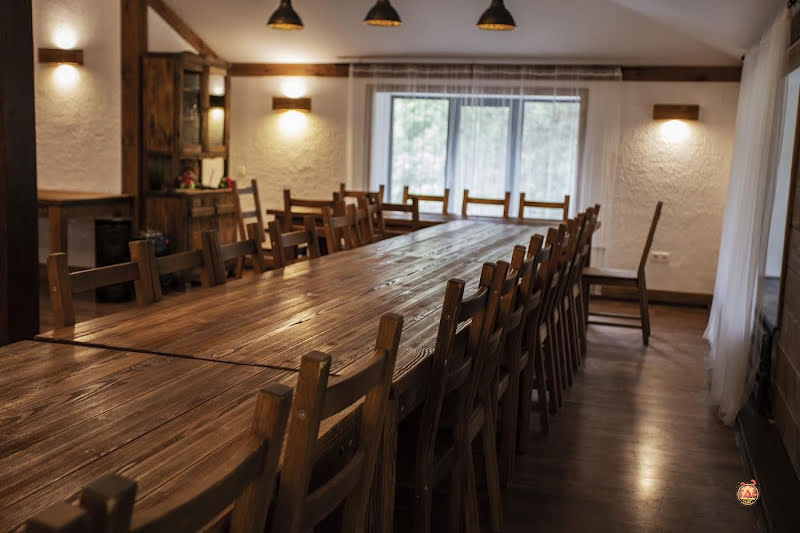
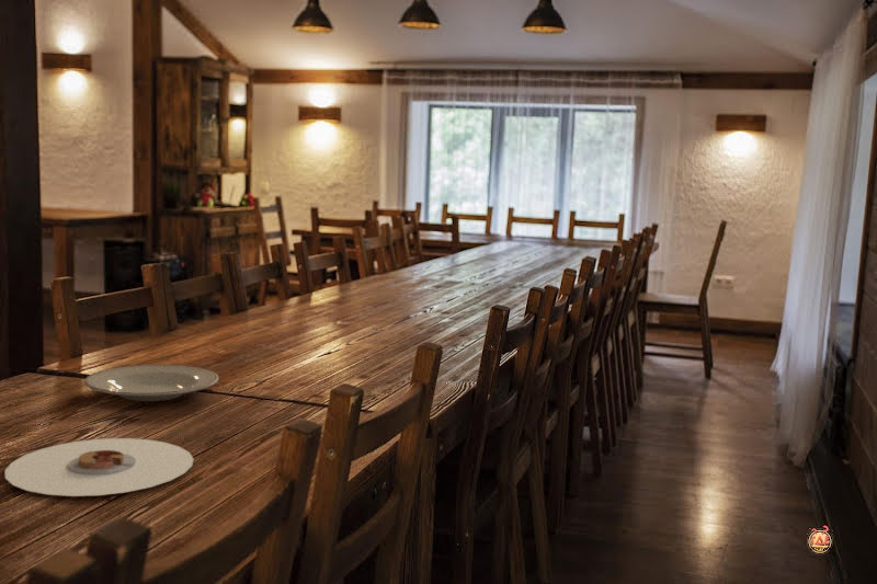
+ plate [4,437,194,497]
+ plate [83,364,219,402]
